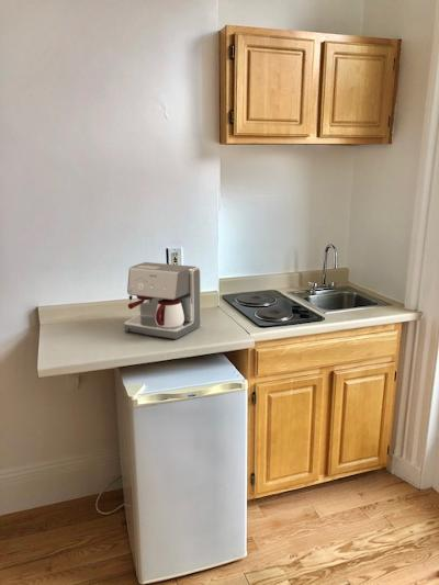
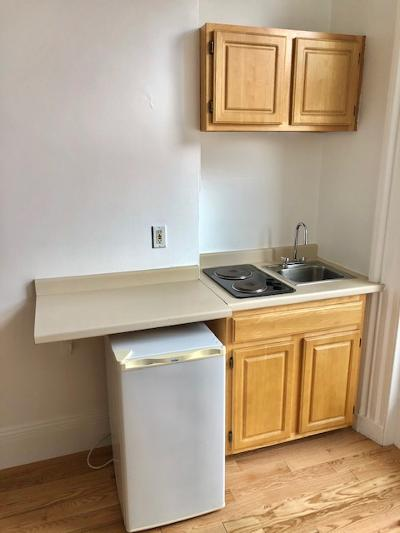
- coffee maker [123,261,202,340]
